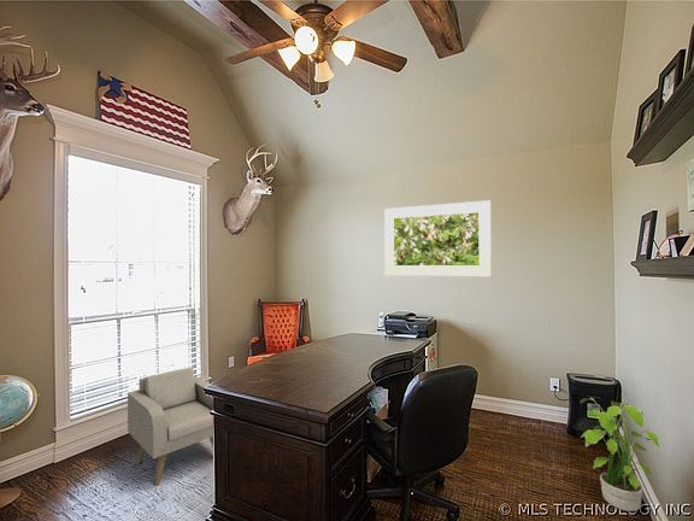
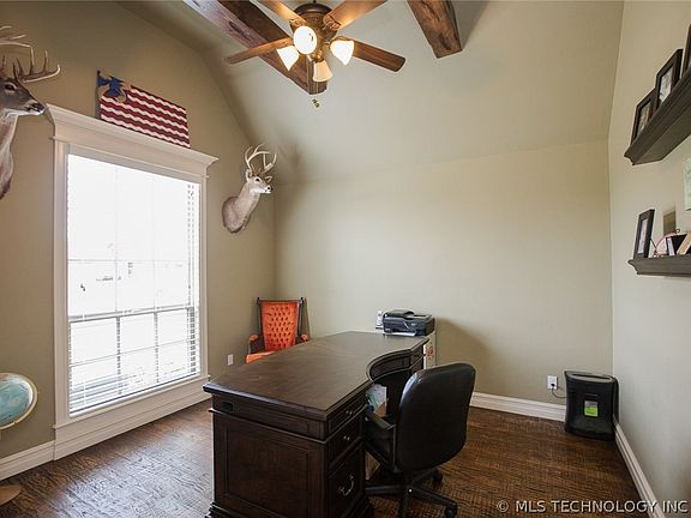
- potted plant [580,397,659,513]
- armchair [127,367,213,487]
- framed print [383,199,493,277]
